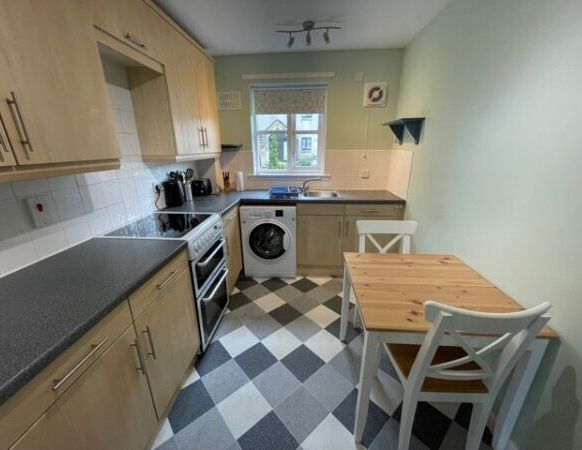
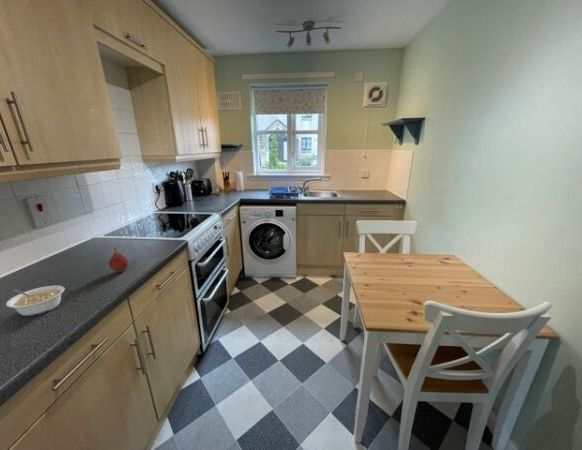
+ fruit [108,246,129,273]
+ legume [5,285,66,317]
